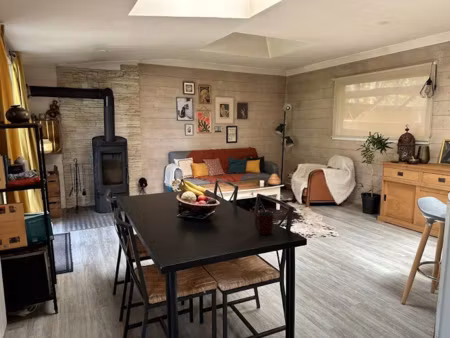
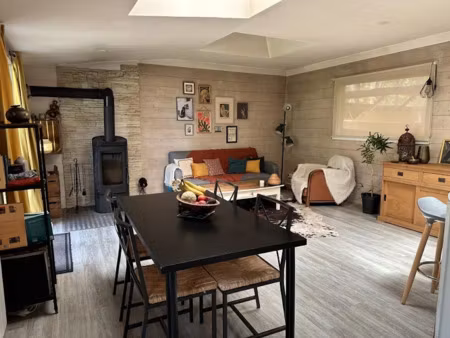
- mug [254,211,275,236]
